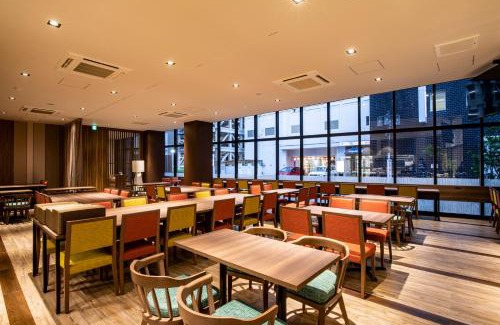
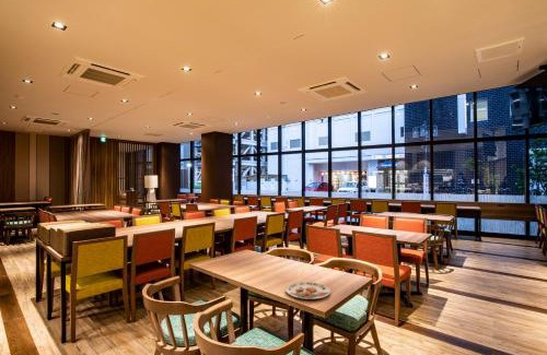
+ plate [284,281,331,300]
